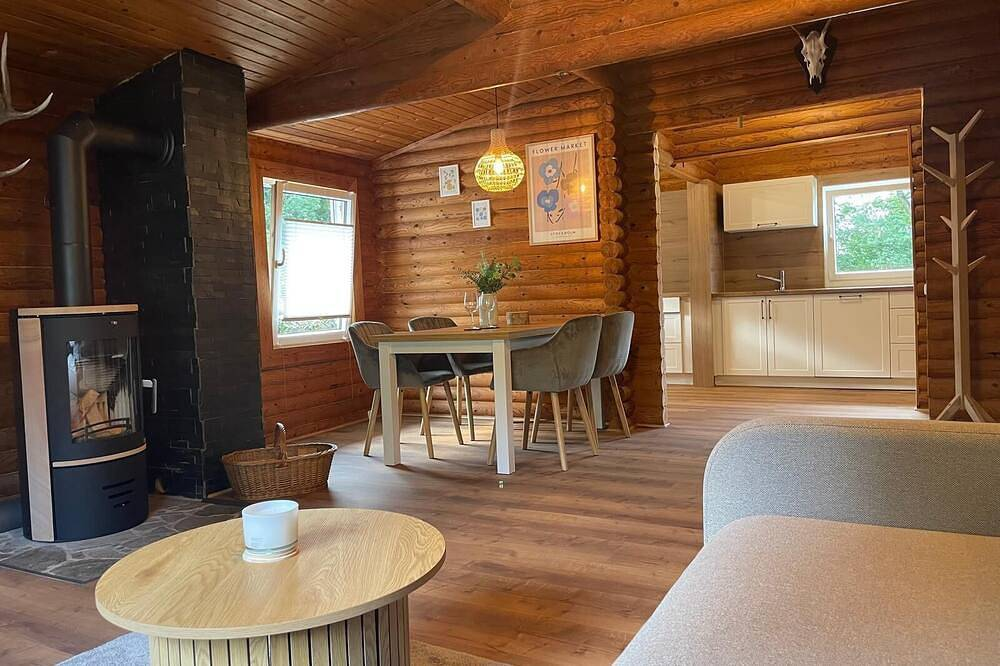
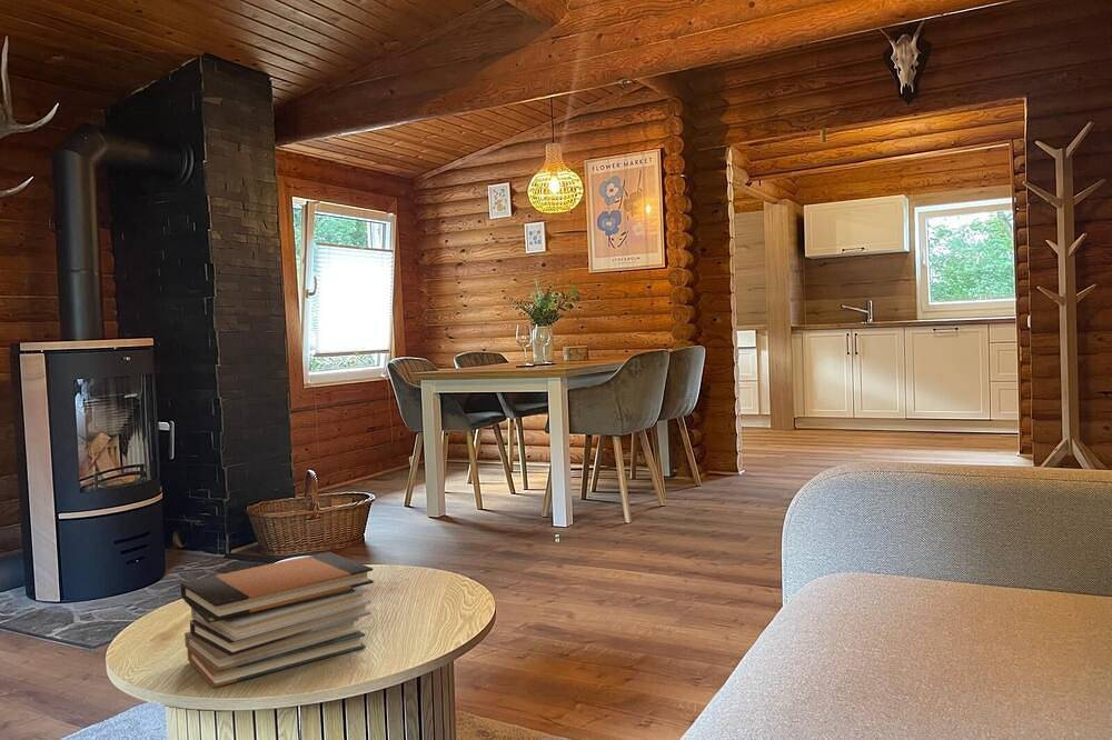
+ book stack [179,551,375,689]
